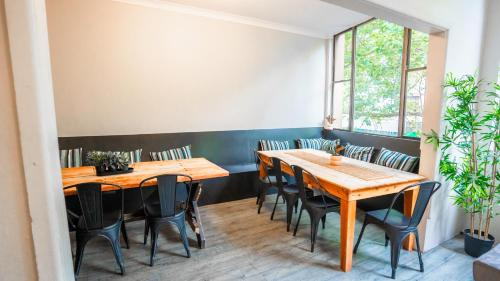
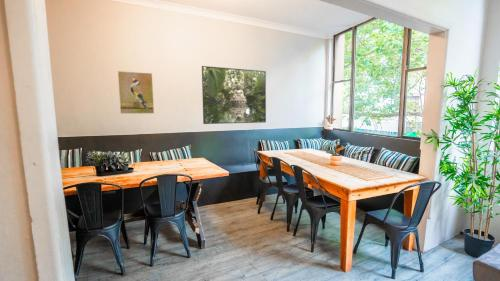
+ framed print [201,65,267,125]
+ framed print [117,70,155,115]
